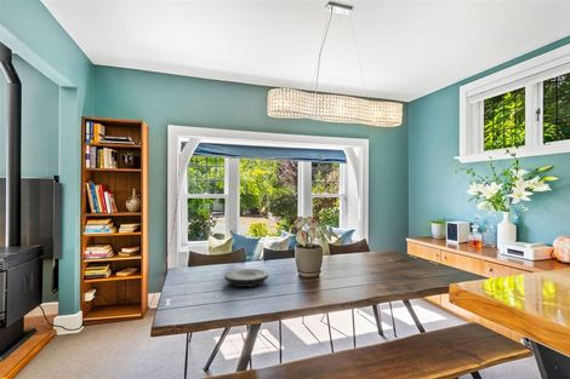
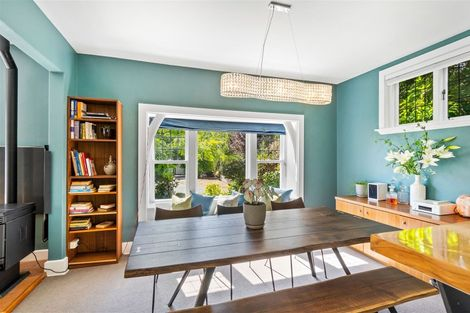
- plate [223,266,270,288]
